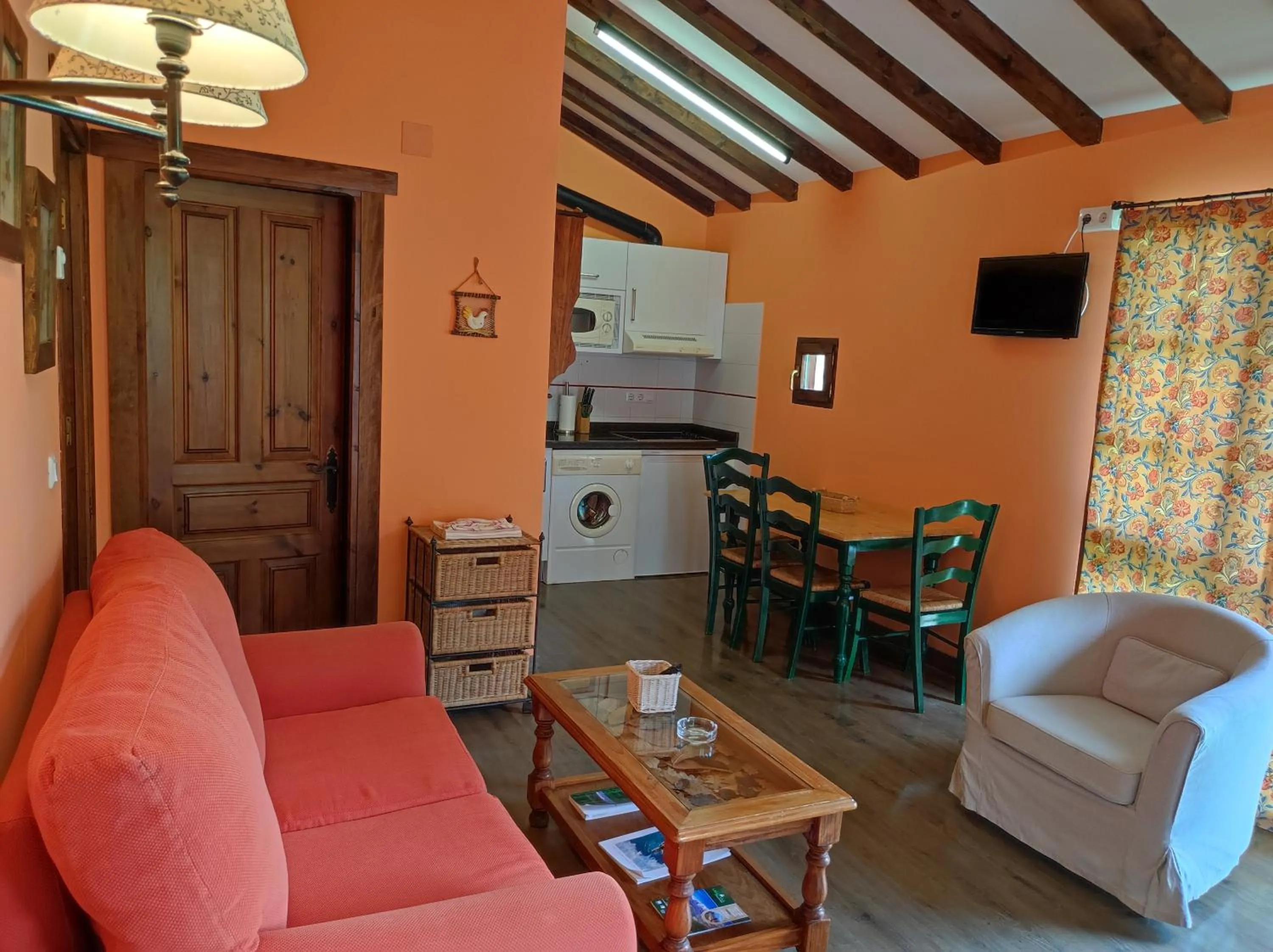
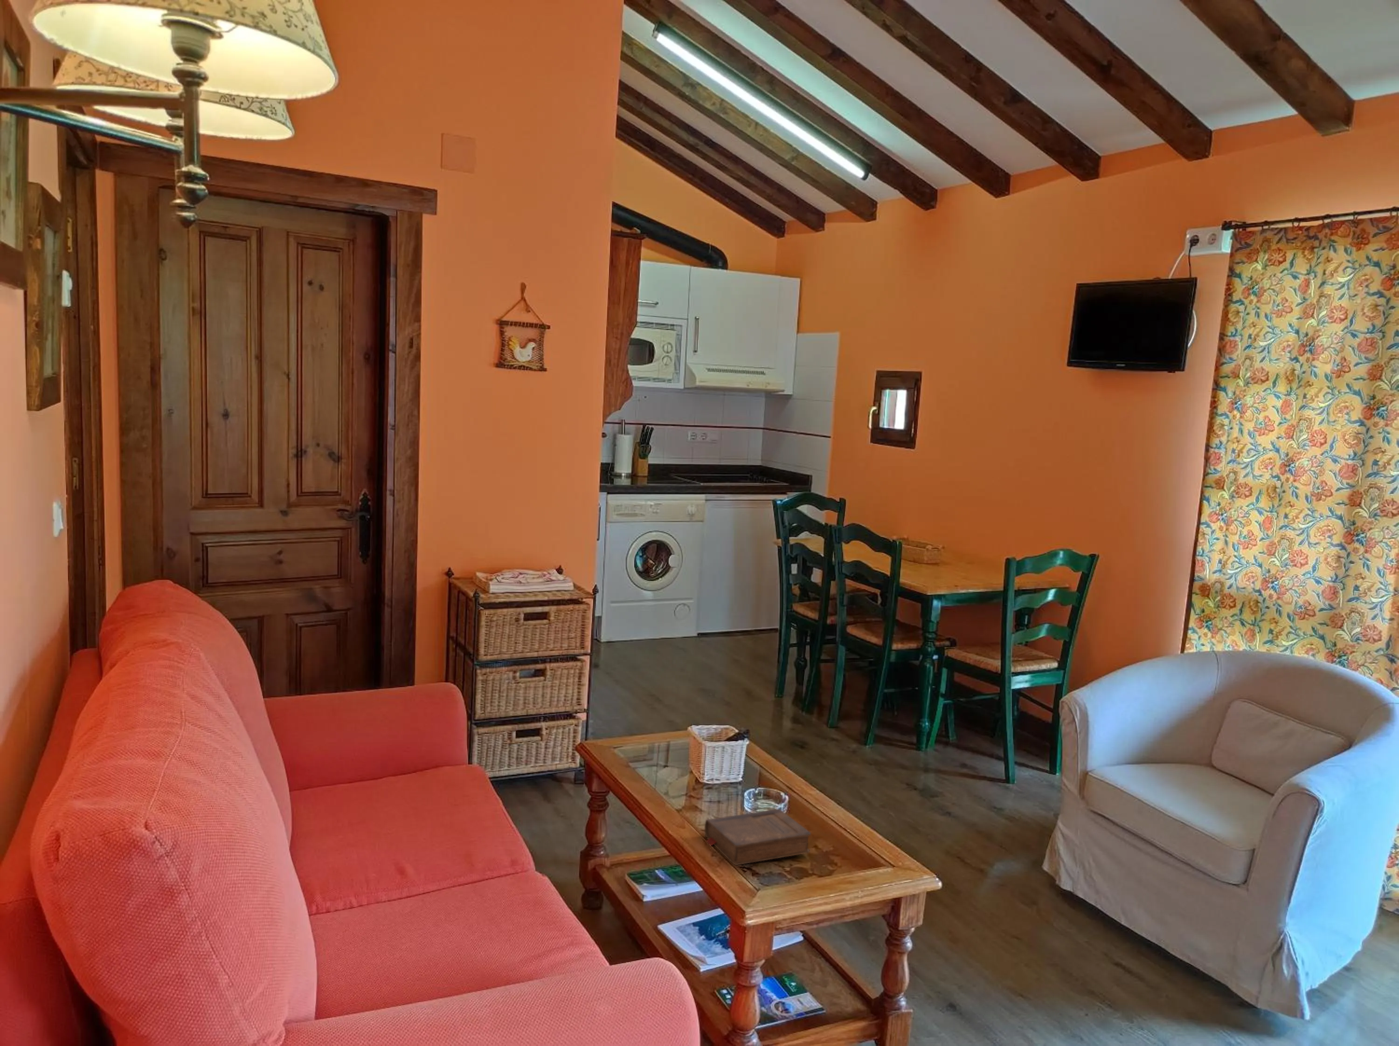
+ book [704,809,811,866]
